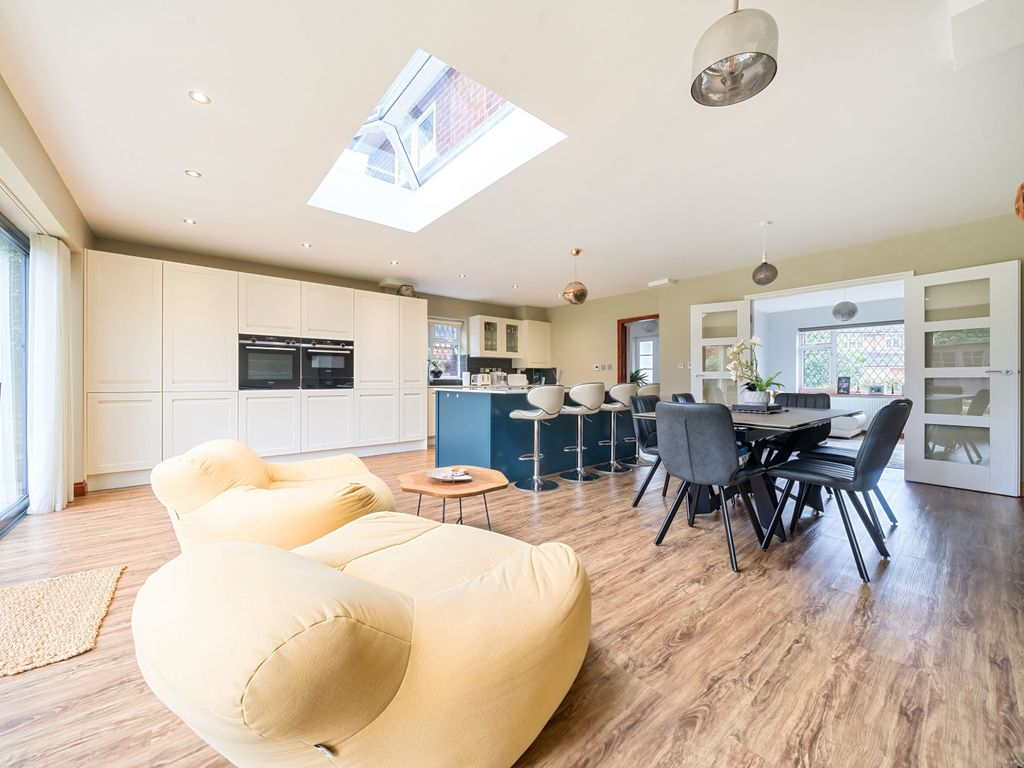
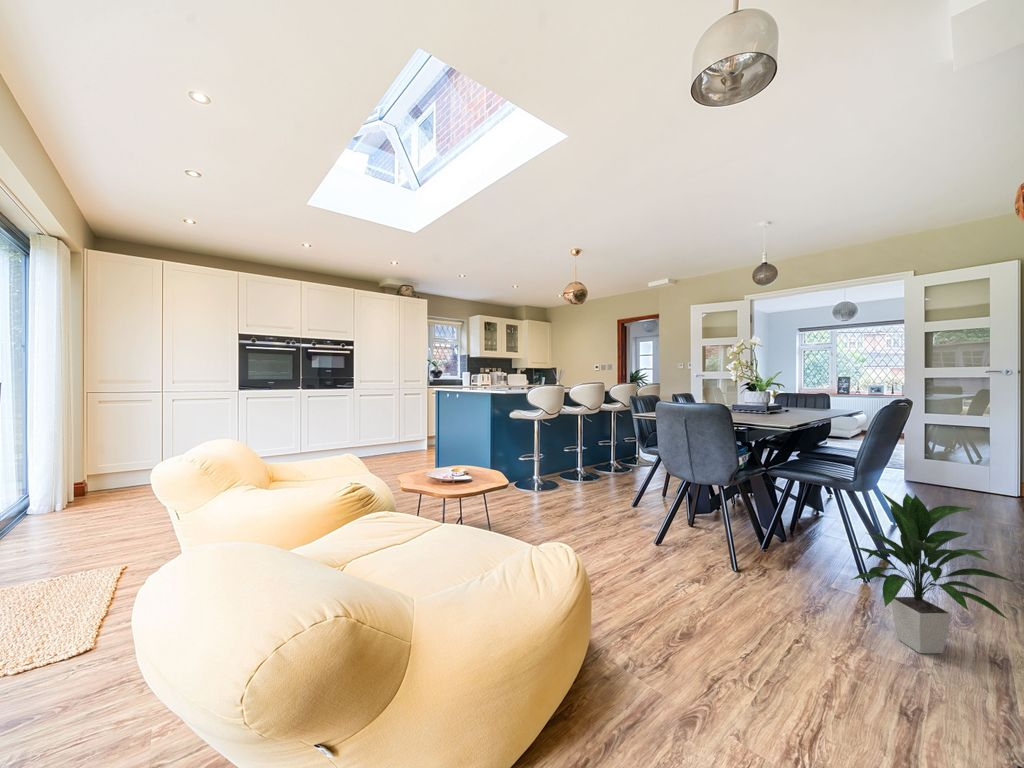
+ indoor plant [847,490,1018,654]
